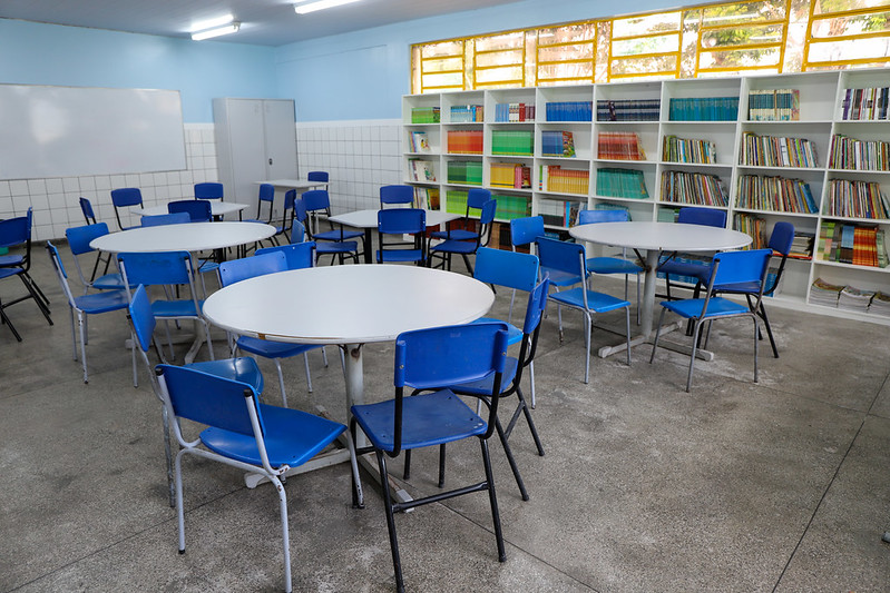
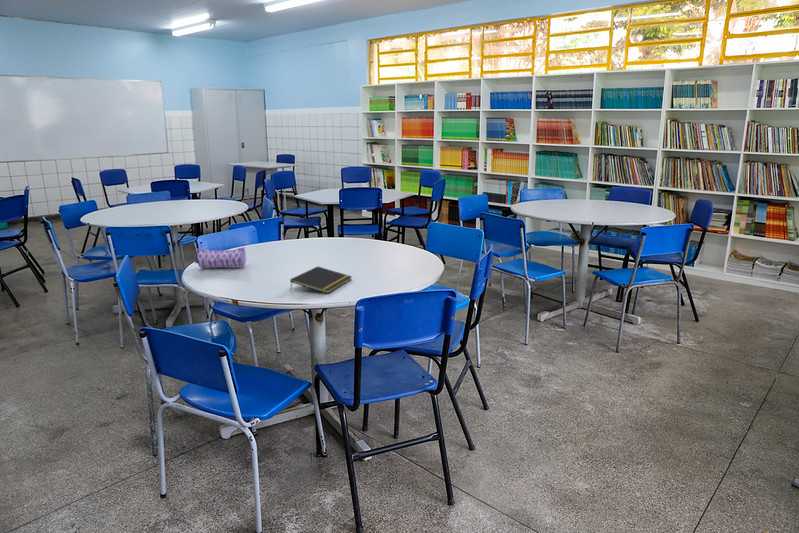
+ pencil case [194,246,247,269]
+ notepad [289,265,353,295]
